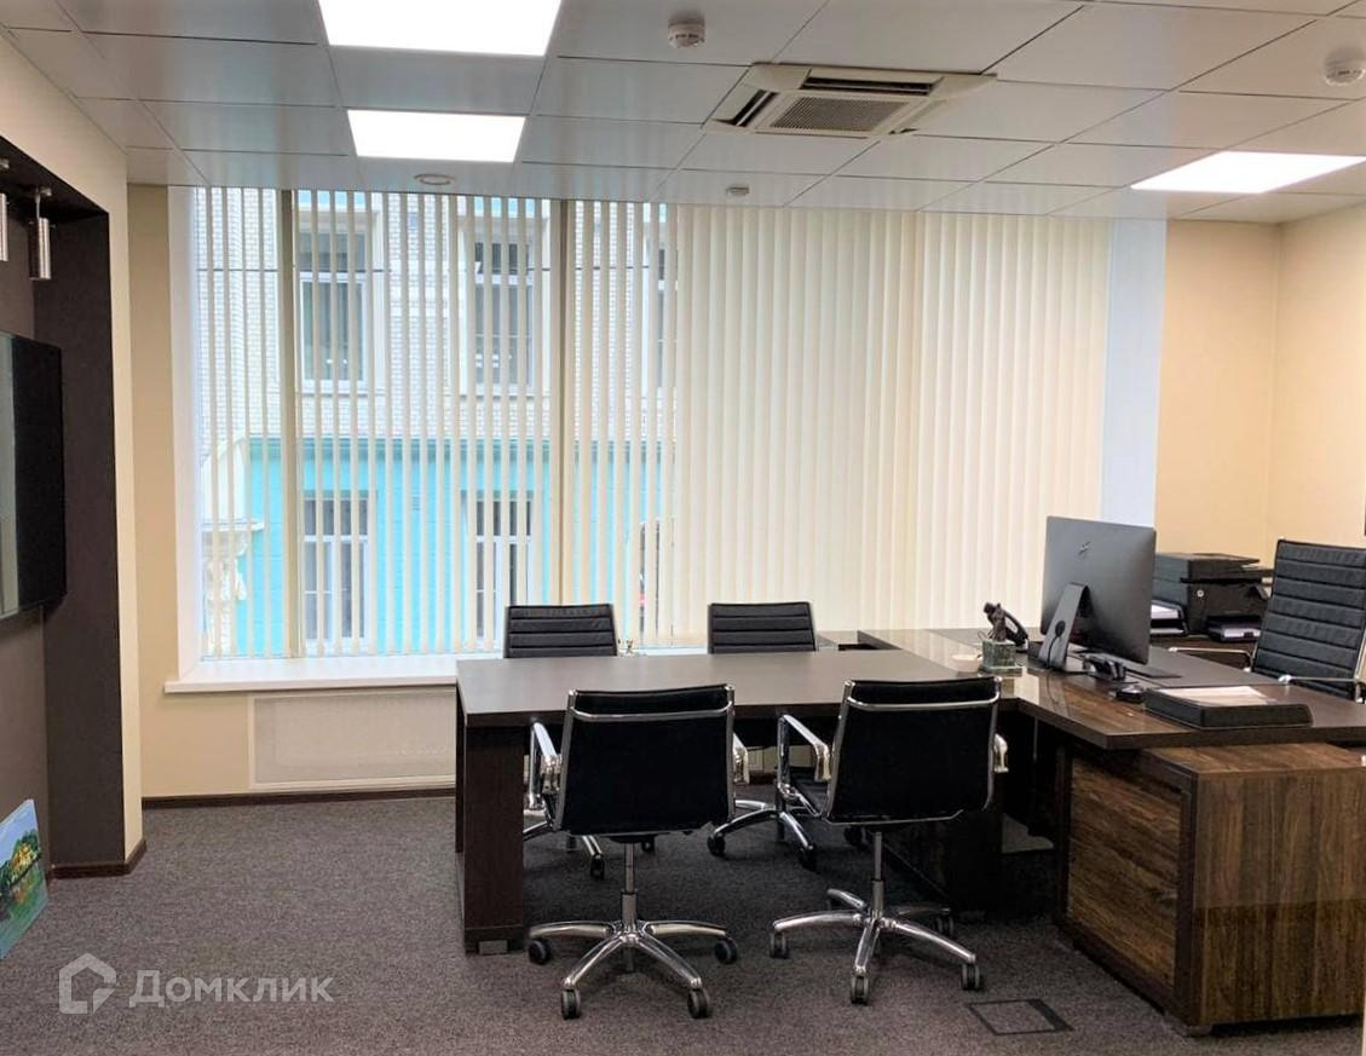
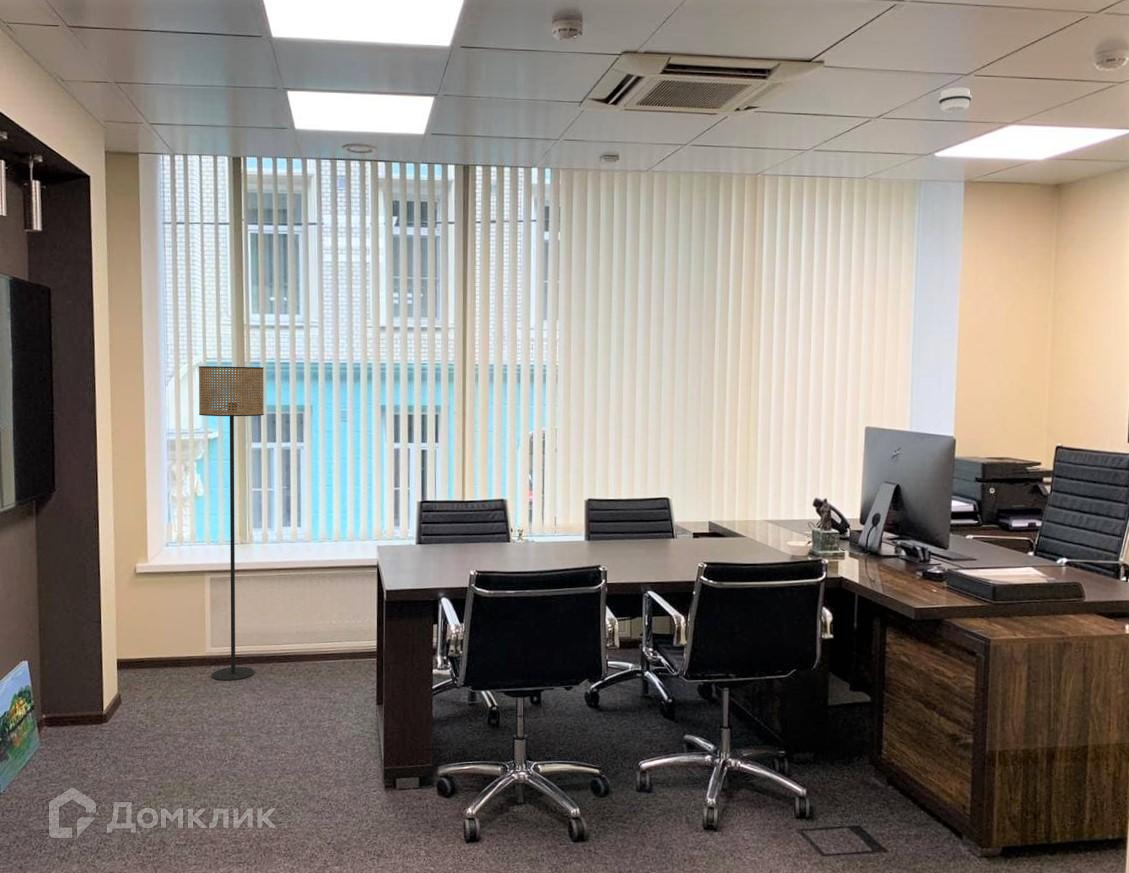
+ smoke detector [938,87,973,114]
+ floor lamp [198,365,265,682]
